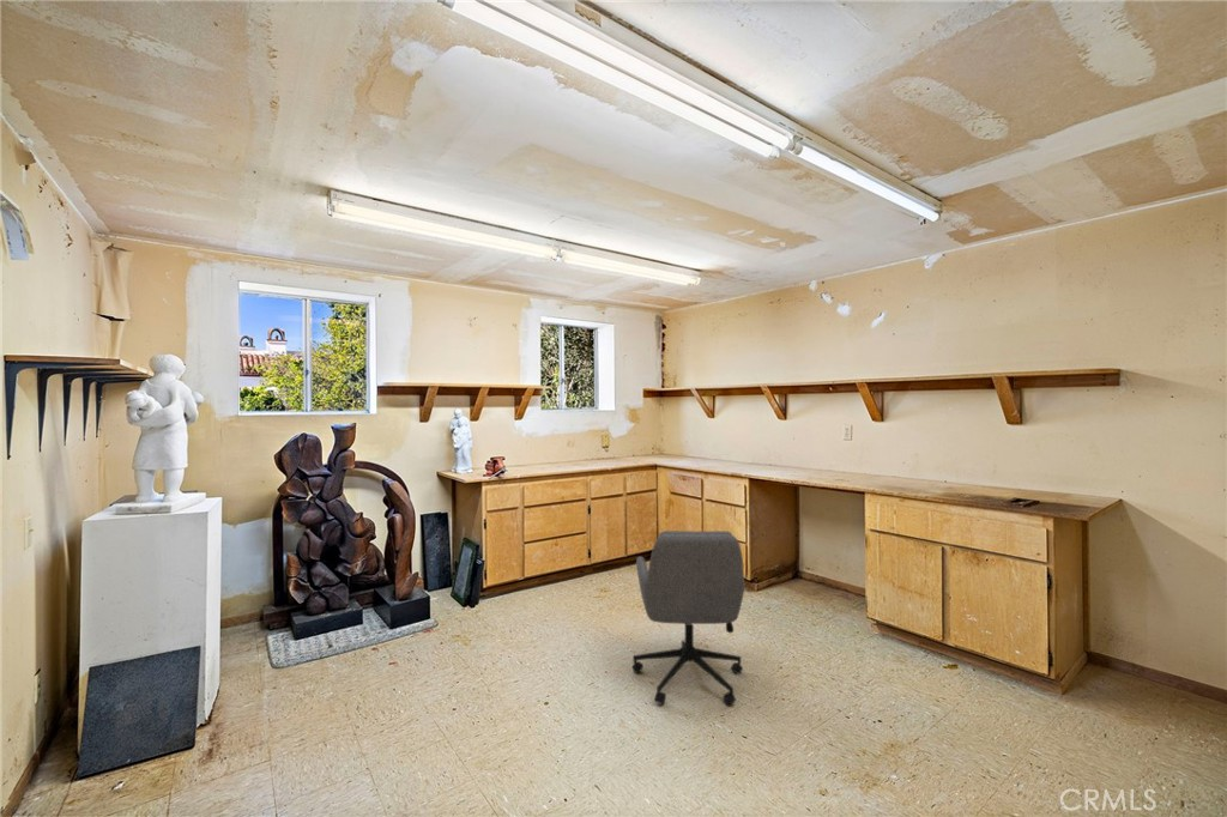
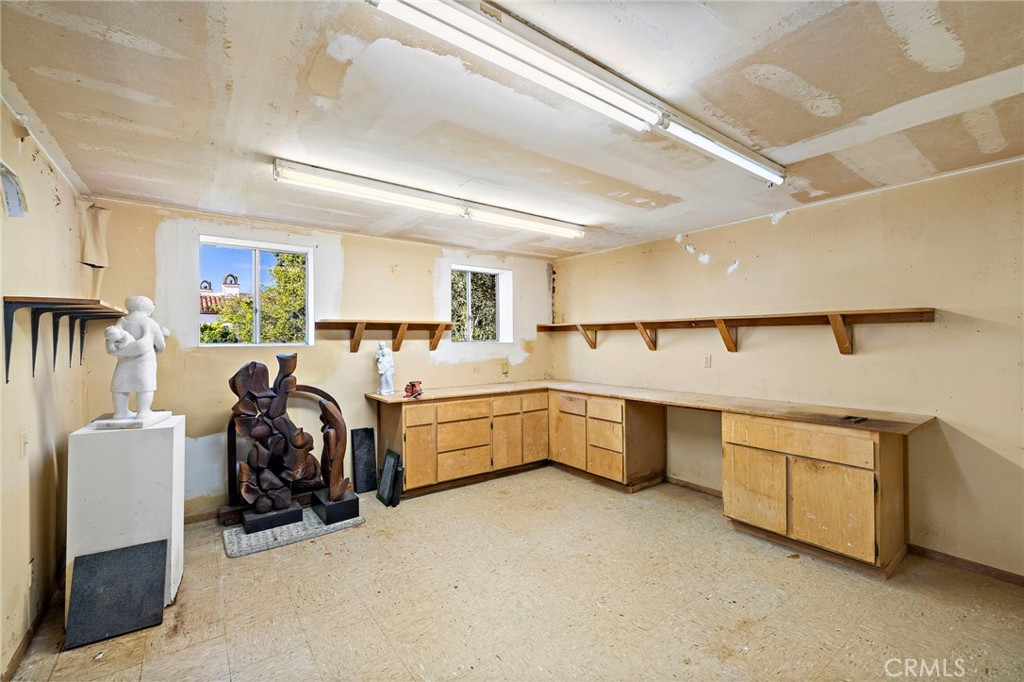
- office chair [630,529,747,706]
